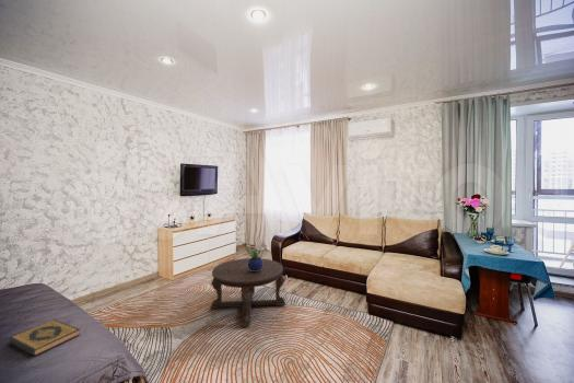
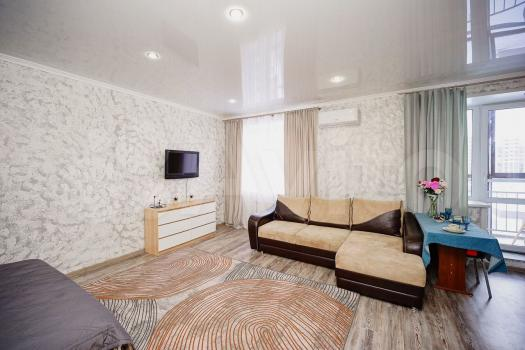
- hardback book [8,318,81,357]
- coffee table [210,257,286,328]
- potted plant [244,244,268,271]
